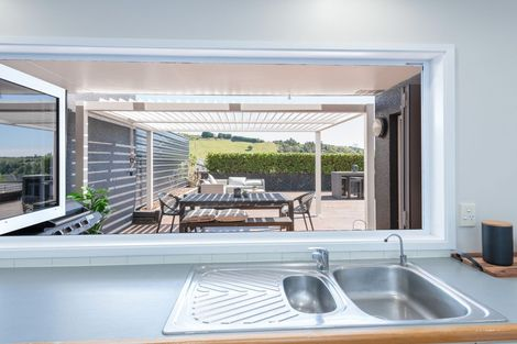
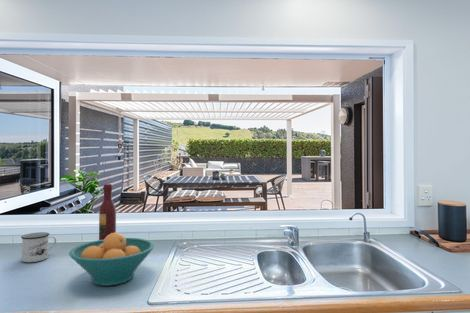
+ mug [20,231,57,263]
+ fruit bowl [68,232,155,287]
+ wine bottle [98,183,117,240]
